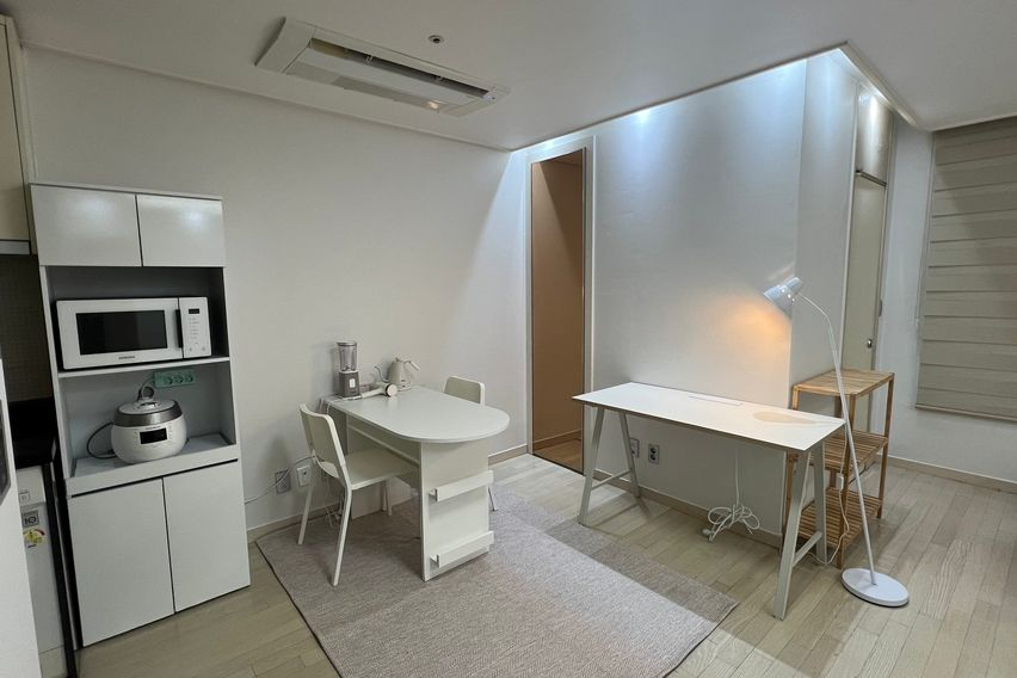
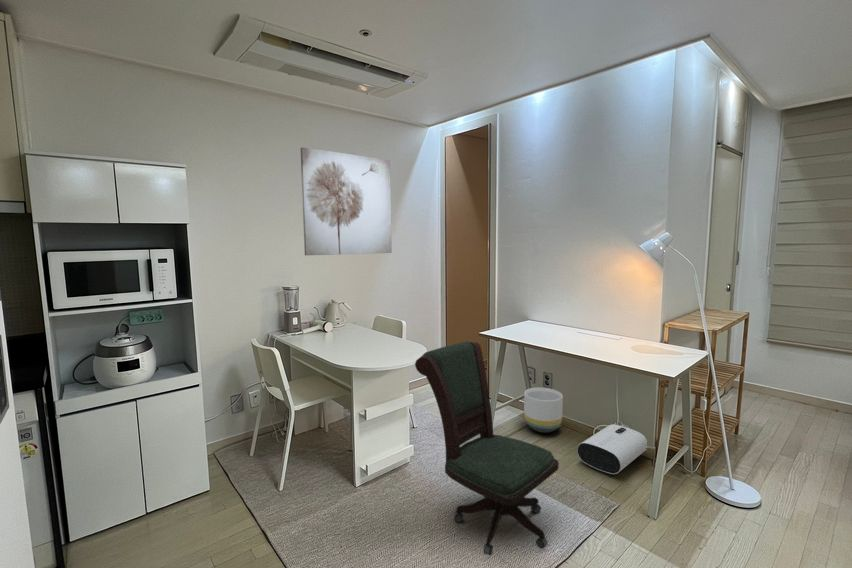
+ wall art [300,146,393,256]
+ air purifier [576,423,648,475]
+ office chair [414,340,560,557]
+ planter [523,387,564,434]
